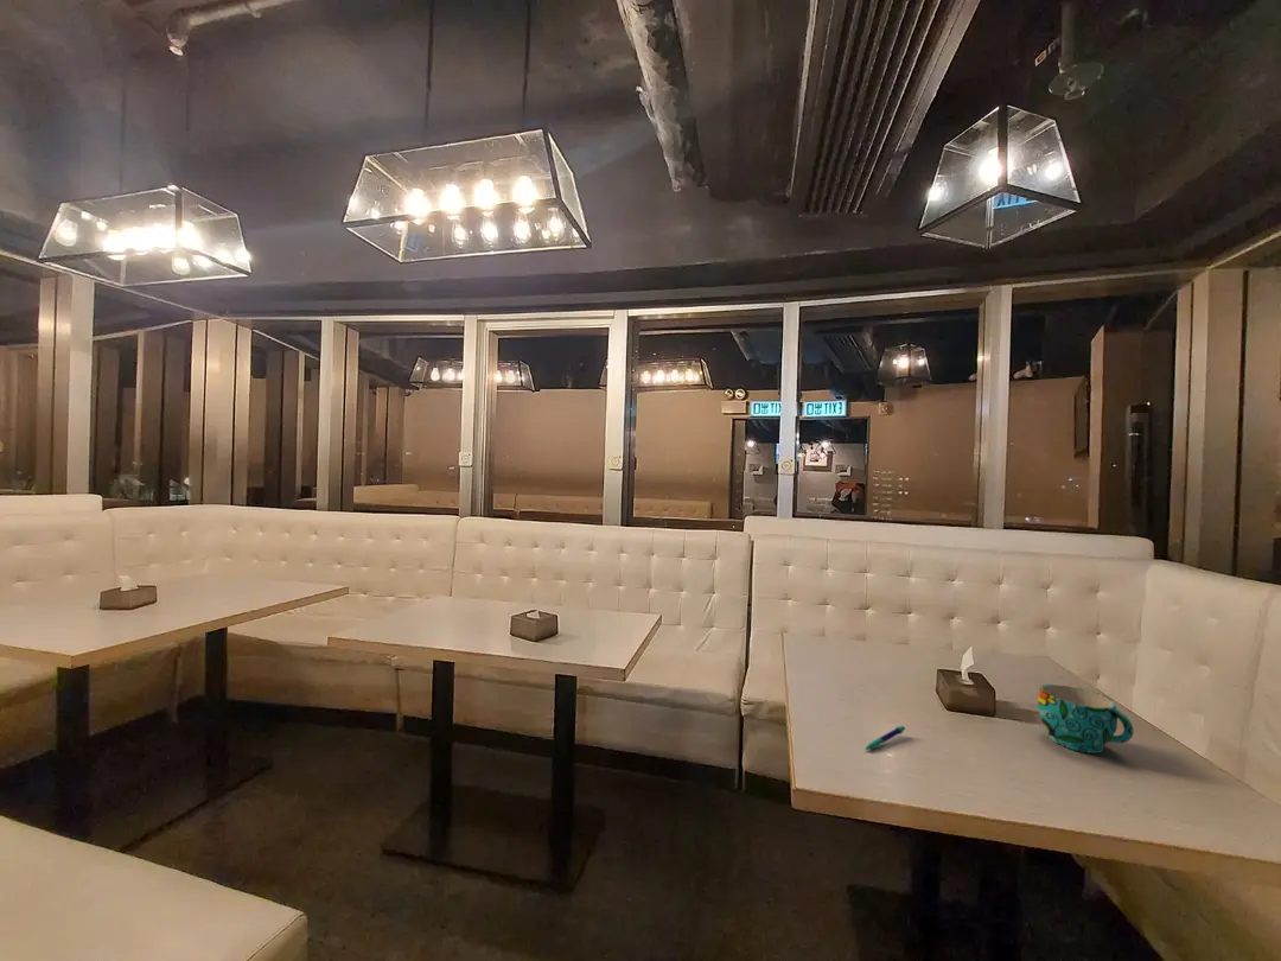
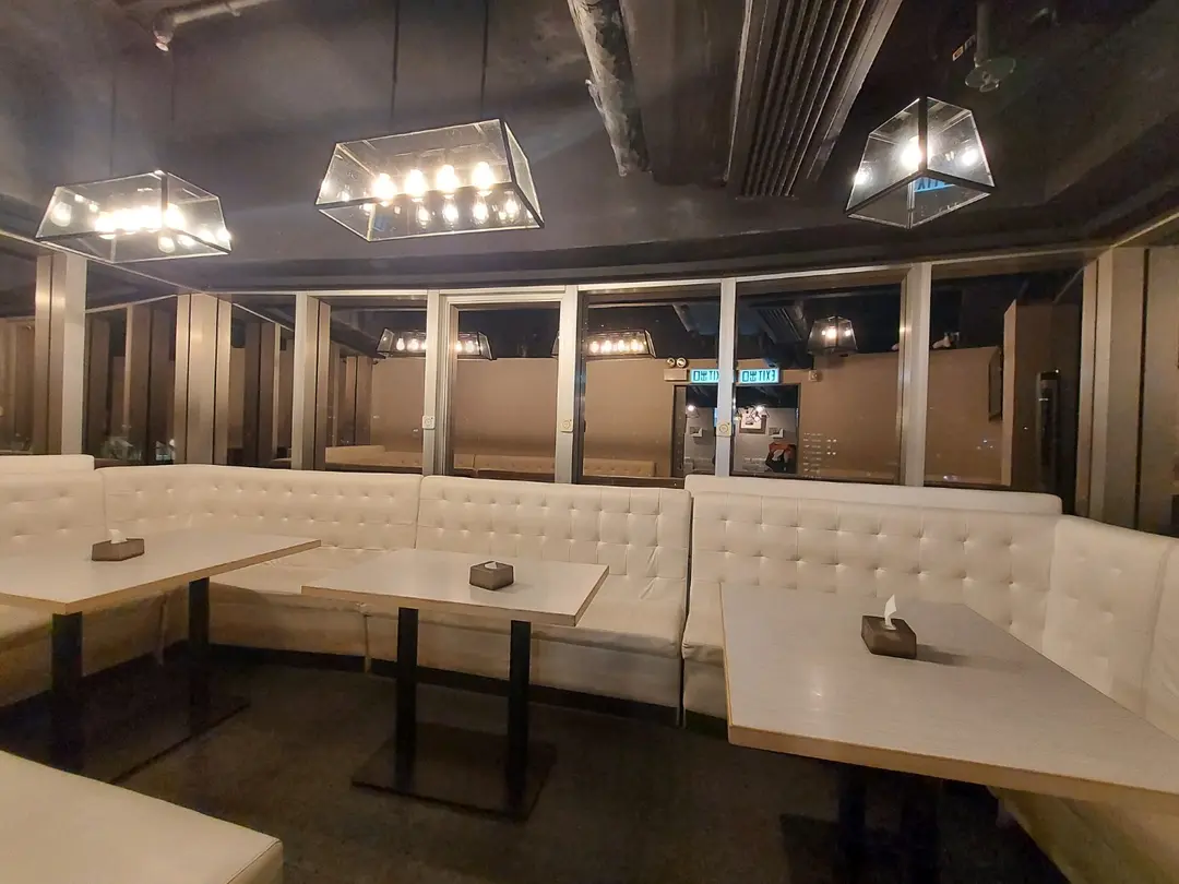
- cup [1037,682,1134,755]
- pen [863,725,906,751]
